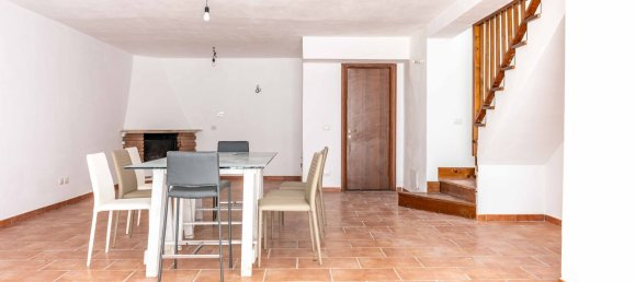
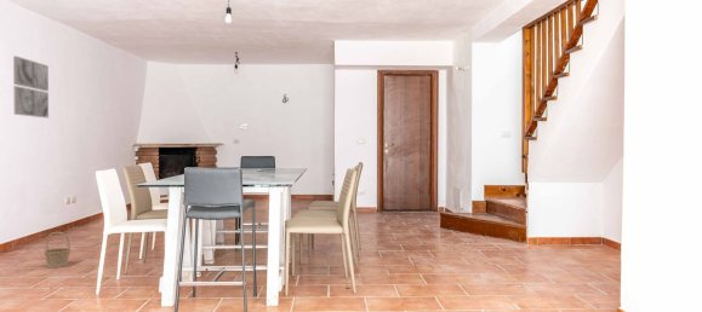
+ wall art [12,54,50,119]
+ basket [42,231,72,268]
